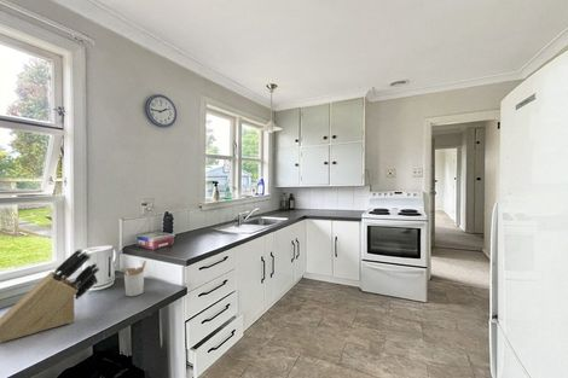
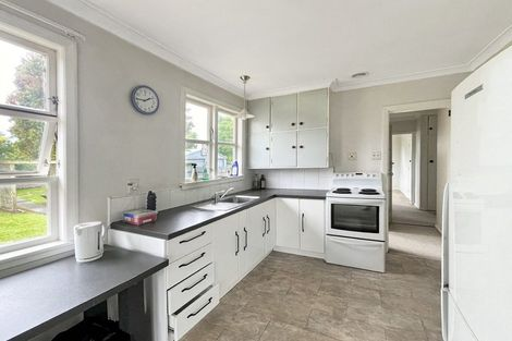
- knife block [0,248,100,344]
- utensil holder [118,260,147,297]
